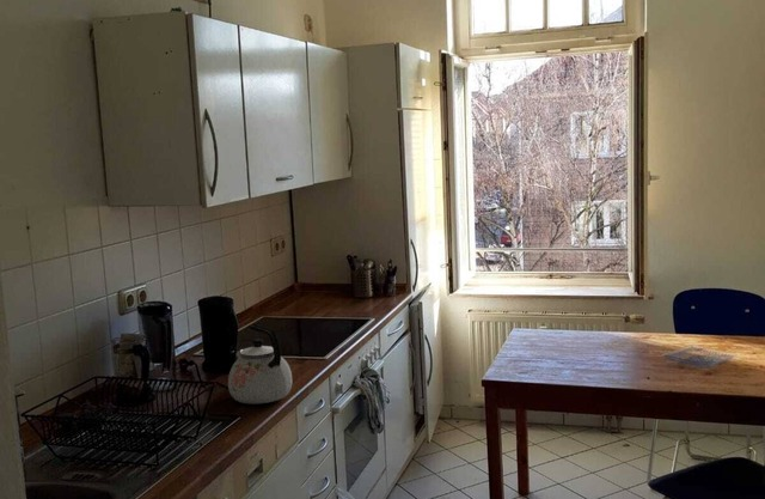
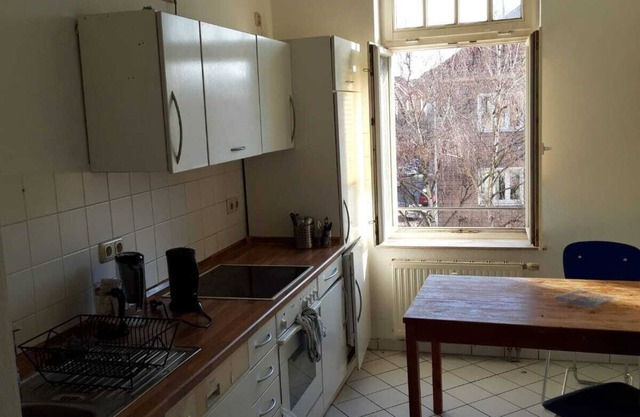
- kettle [227,323,293,406]
